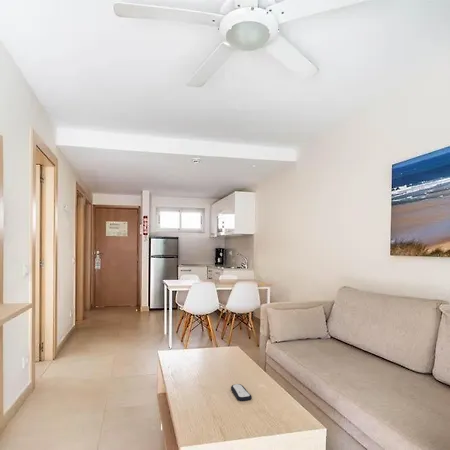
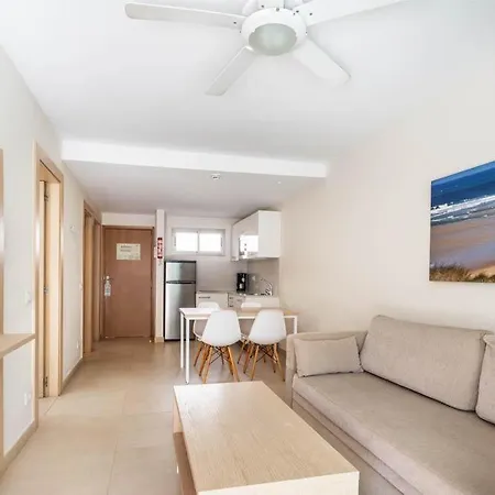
- remote control [230,383,253,402]
